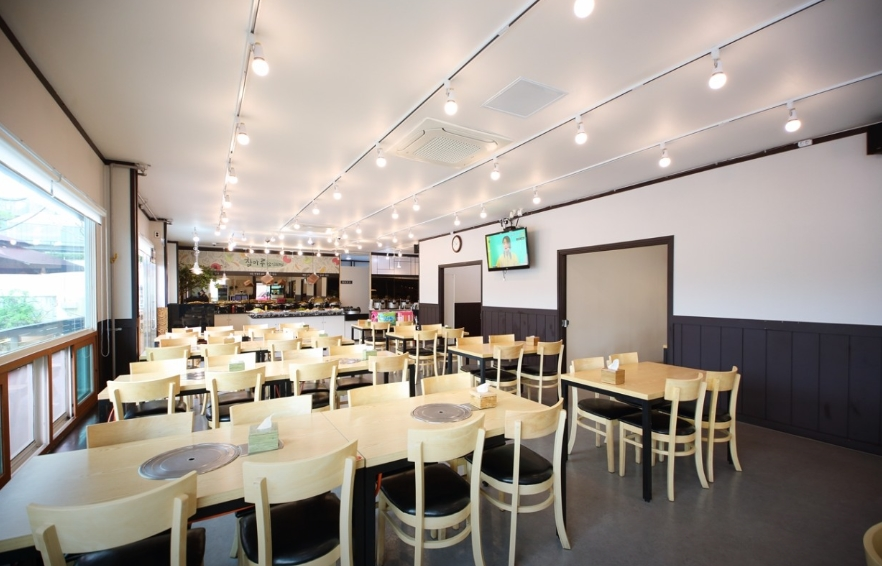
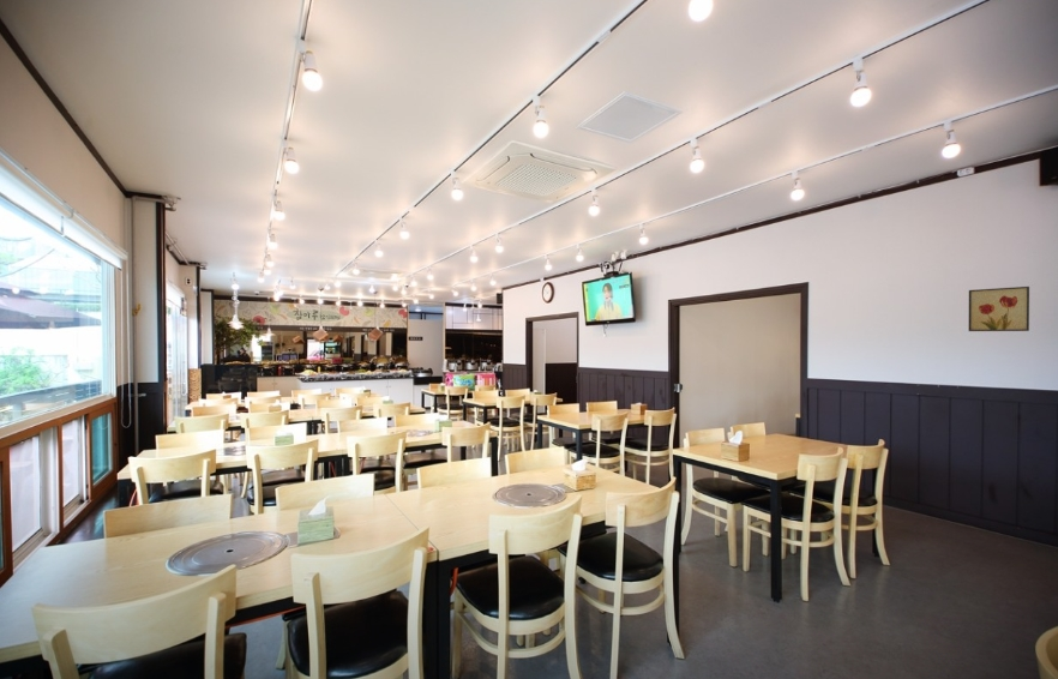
+ wall art [968,286,1030,332]
